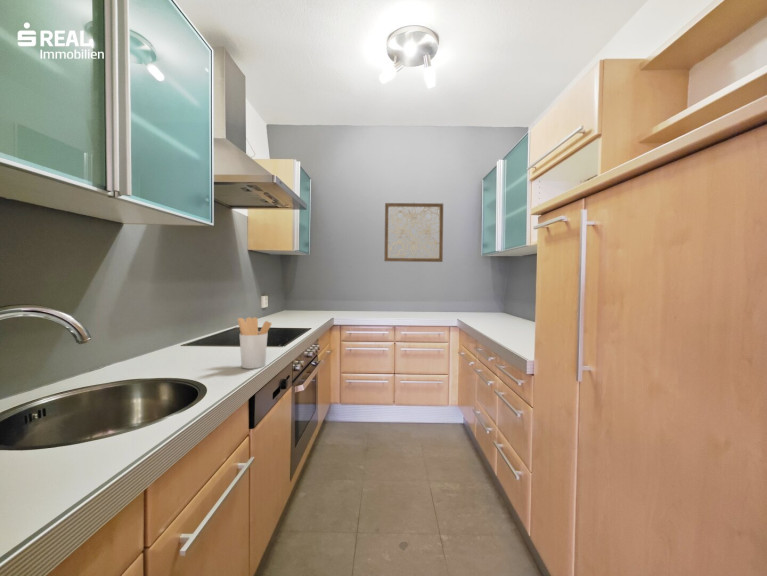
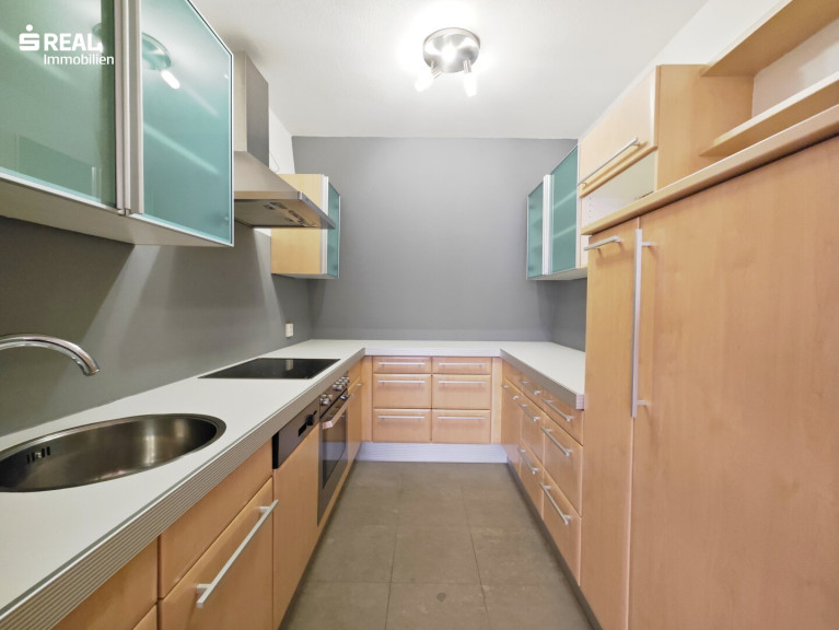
- wall art [383,202,444,263]
- utensil holder [237,316,273,370]
